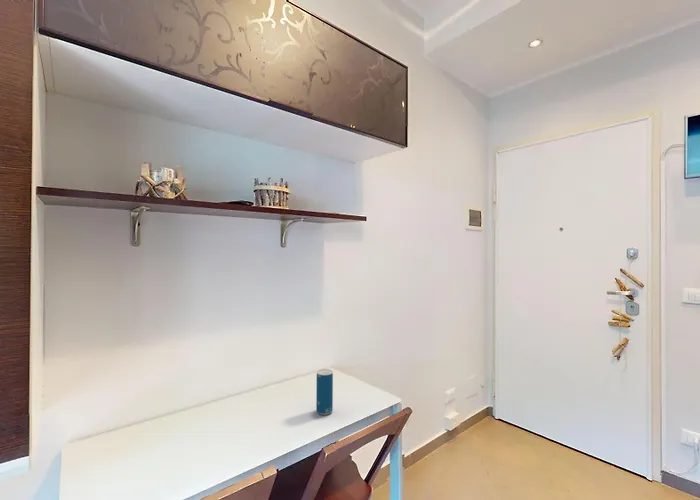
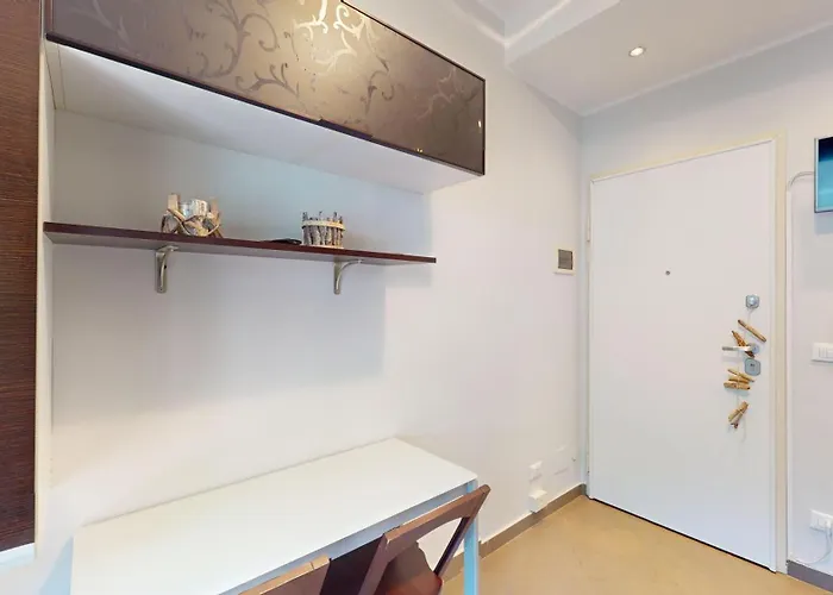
- beverage can [315,368,334,416]
